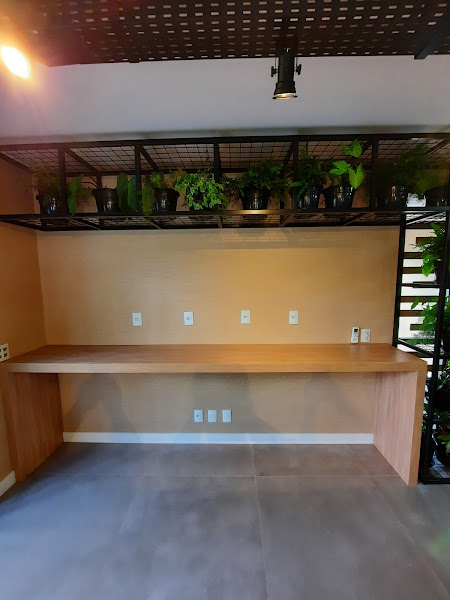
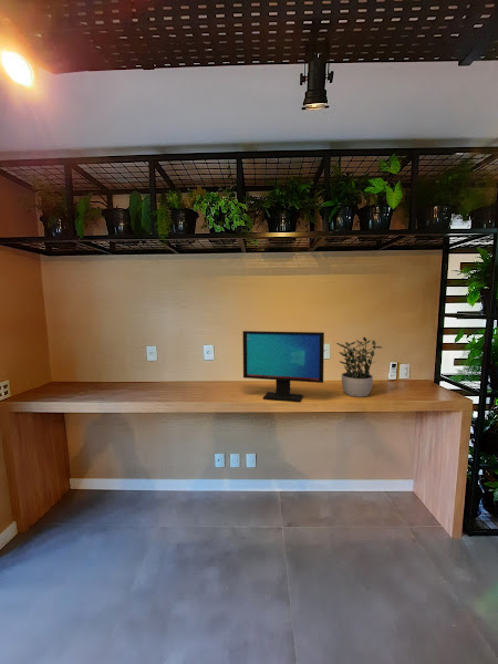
+ potted plant [335,336,383,398]
+ computer monitor [241,330,325,403]
